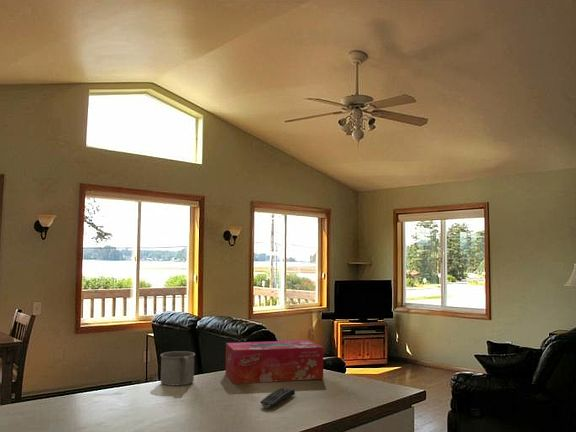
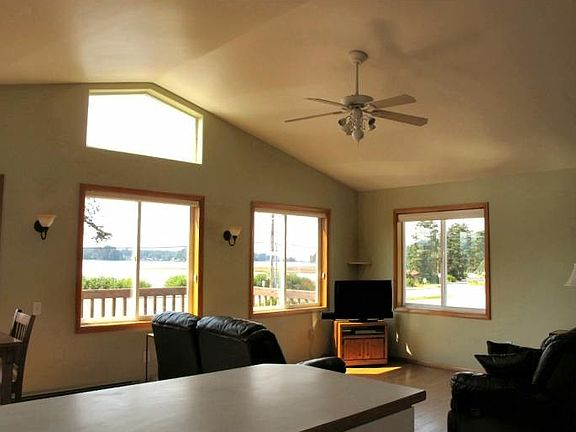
- remote control [259,387,296,409]
- tissue box [225,339,324,385]
- mug [159,350,196,386]
